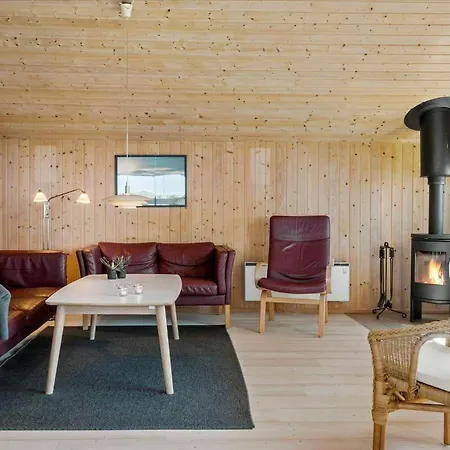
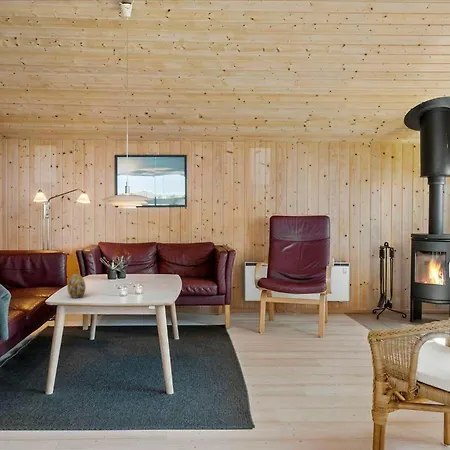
+ decorative egg [66,273,86,299]
